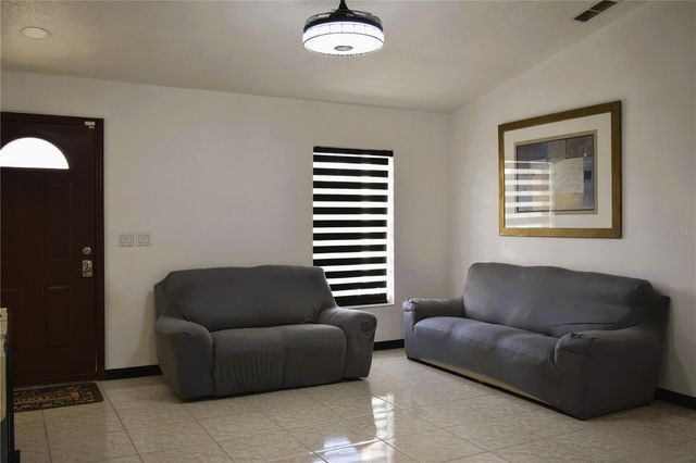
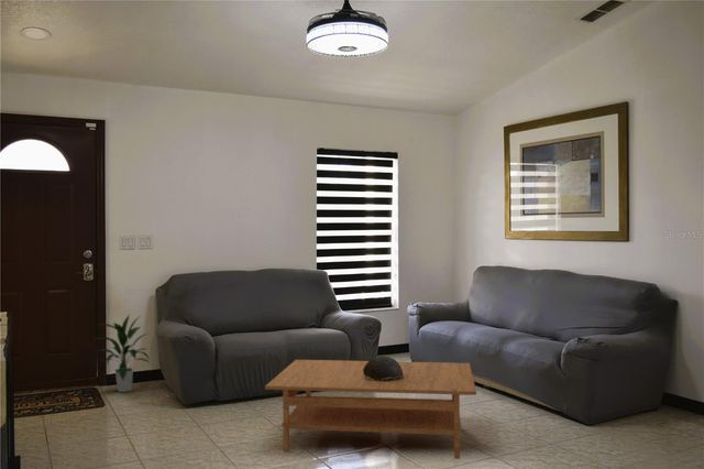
+ coffee table [264,359,477,460]
+ decorative bowl [363,355,404,381]
+ indoor plant [95,313,152,393]
